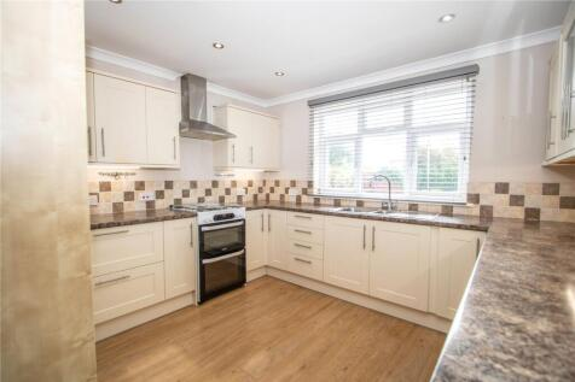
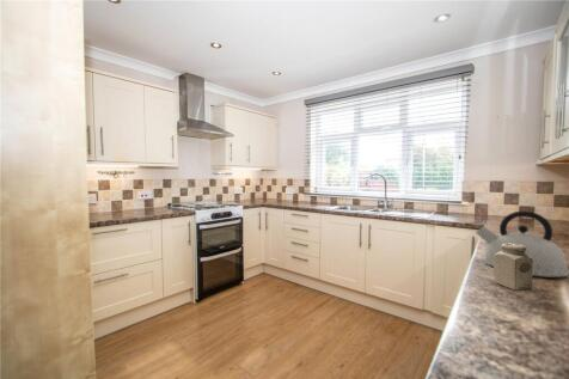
+ kettle [475,210,569,279]
+ salt shaker [492,243,533,291]
